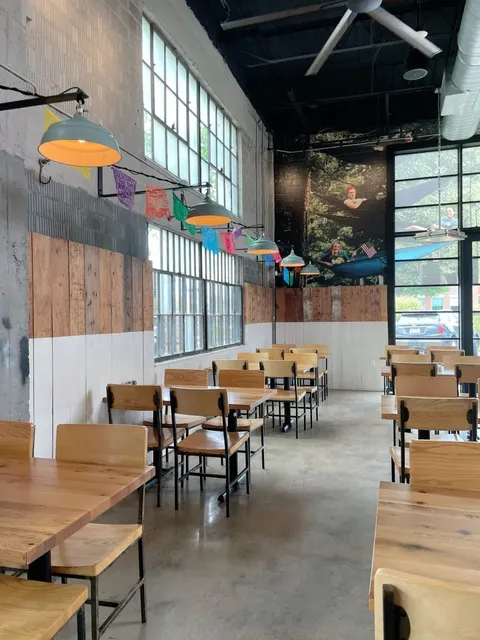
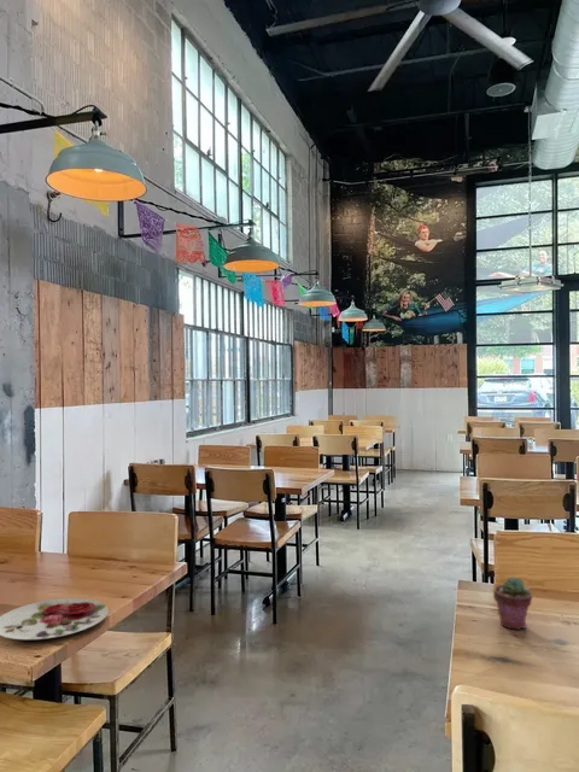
+ potted succulent [492,575,533,631]
+ plate [0,597,110,641]
